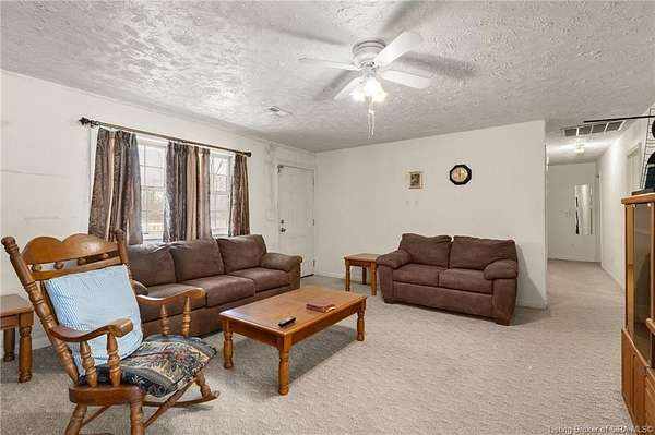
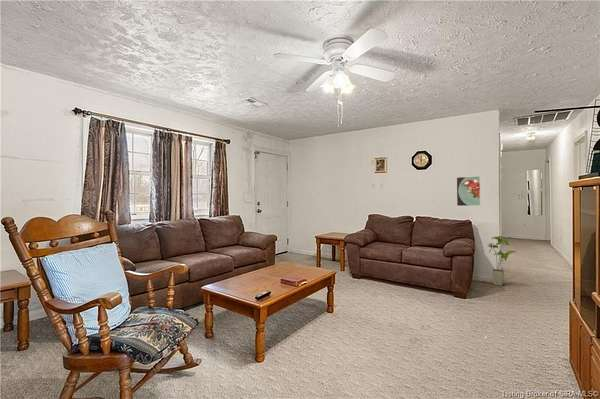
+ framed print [455,175,482,207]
+ house plant [487,235,517,287]
